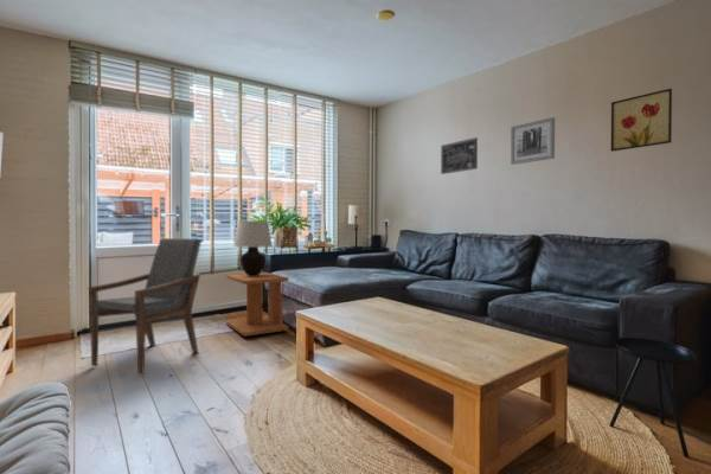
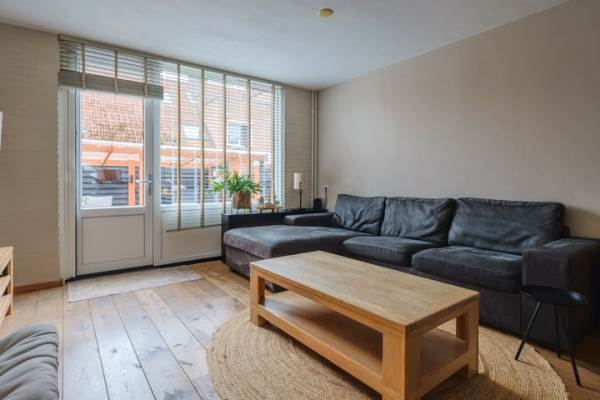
- wall art [610,88,673,153]
- table lamp [232,219,274,276]
- armchair [88,237,203,376]
- wall art [510,116,556,166]
- wall art [440,136,479,175]
- side table [225,271,289,338]
